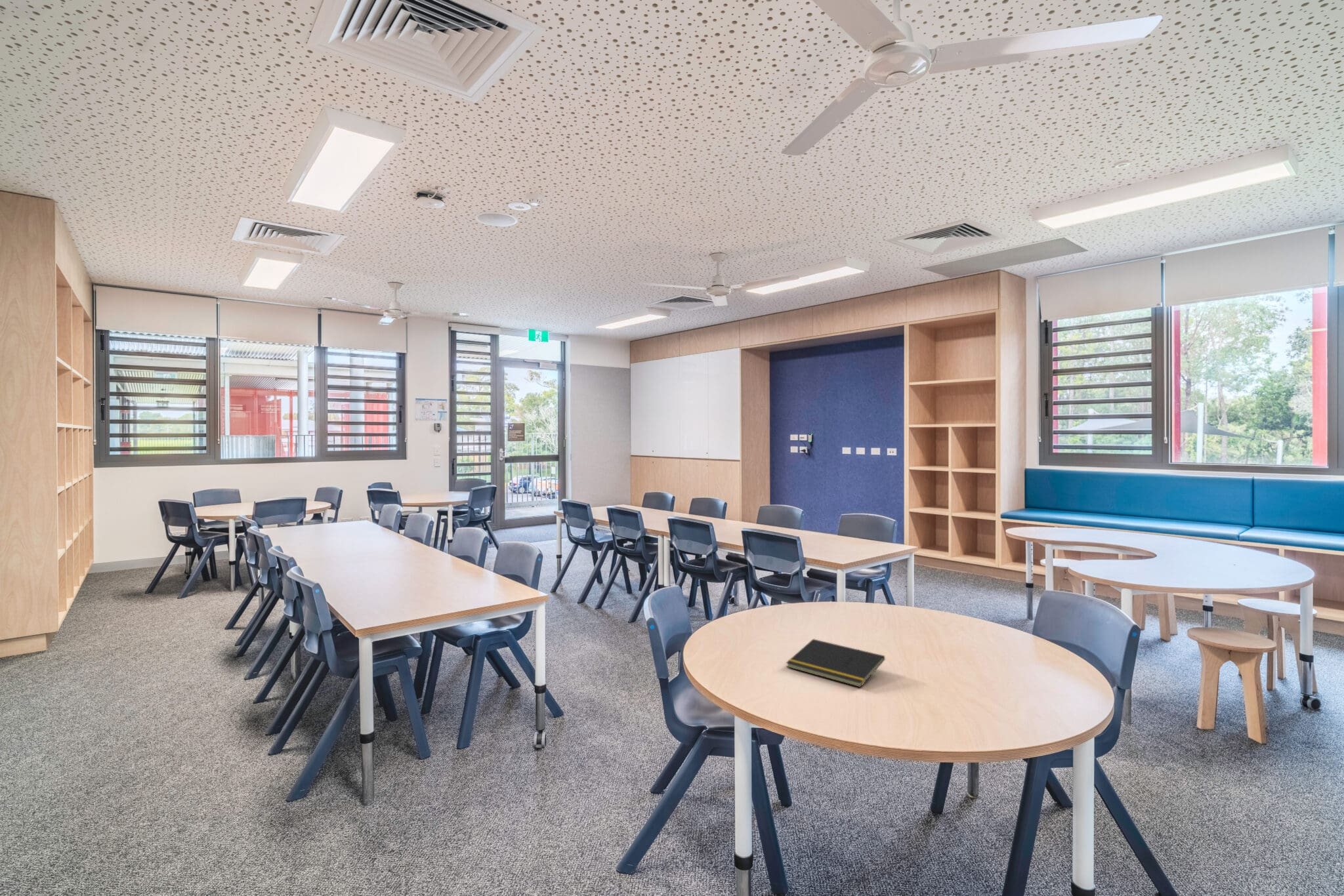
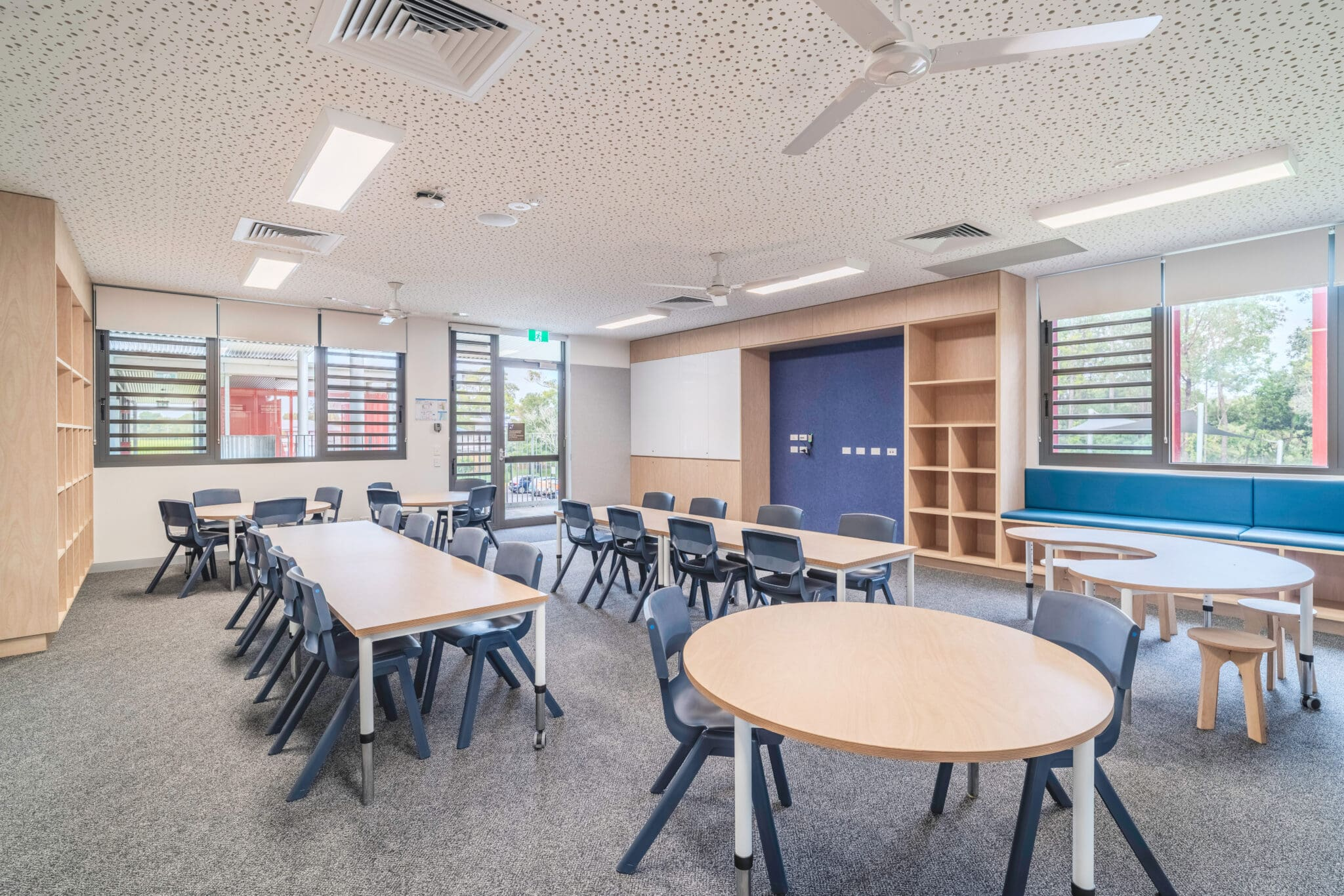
- notepad [786,638,885,688]
